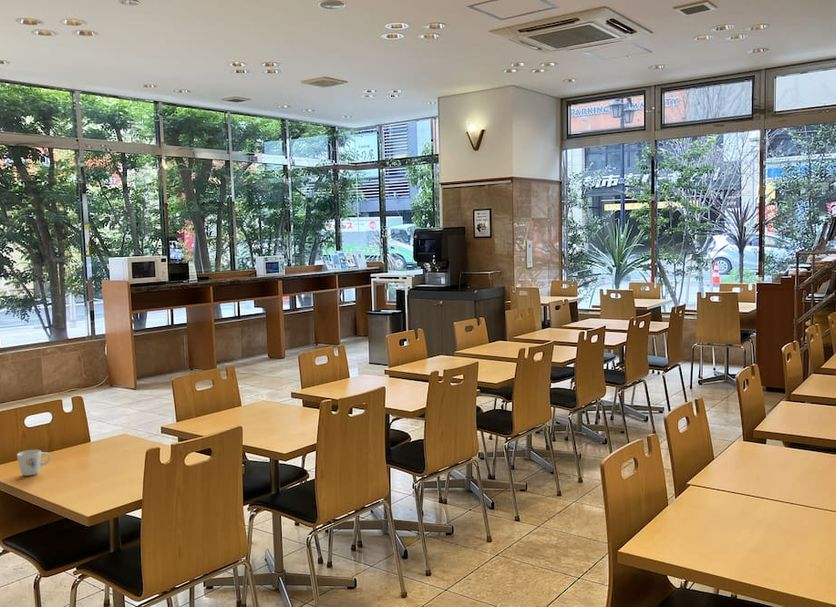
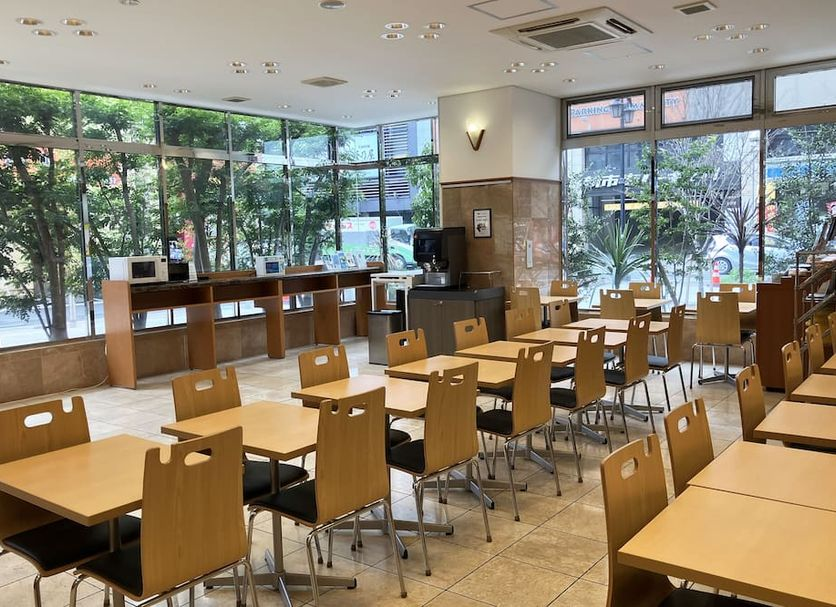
- mug [16,449,52,477]
